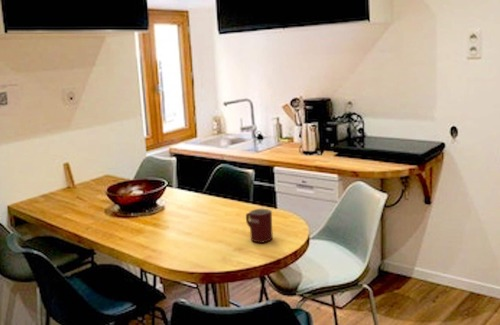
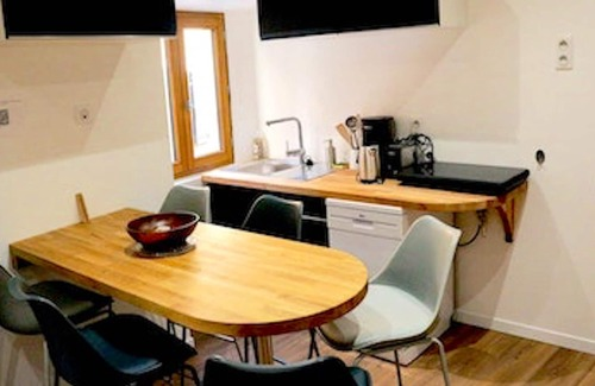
- mug [245,208,274,244]
